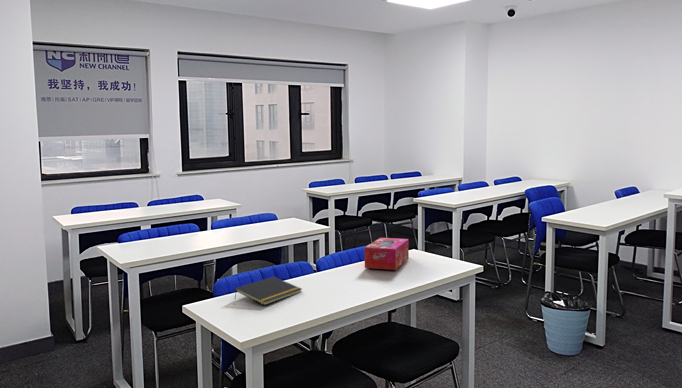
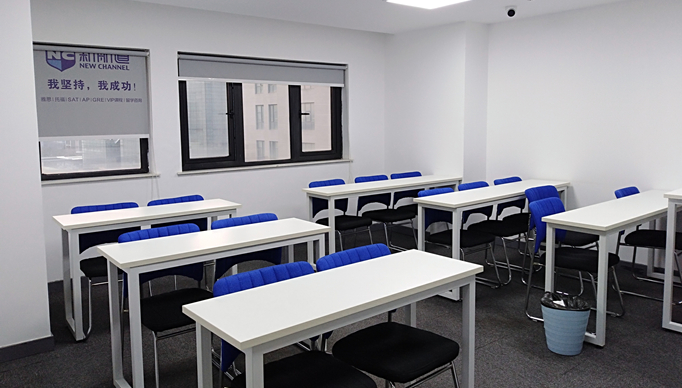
- tissue box [364,237,410,271]
- notepad [234,276,303,306]
